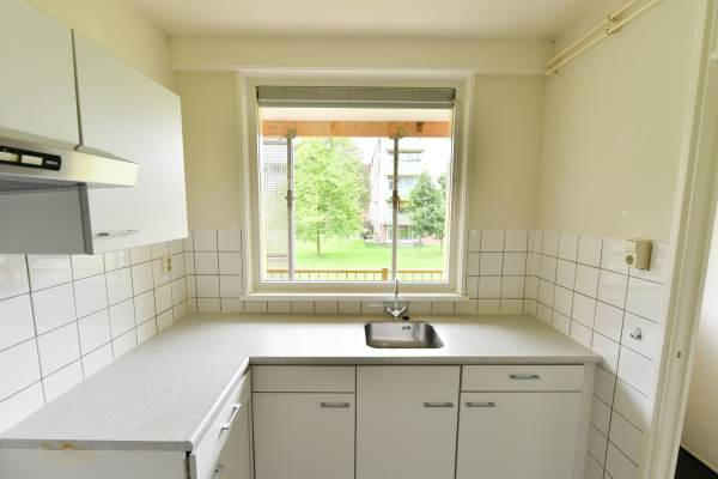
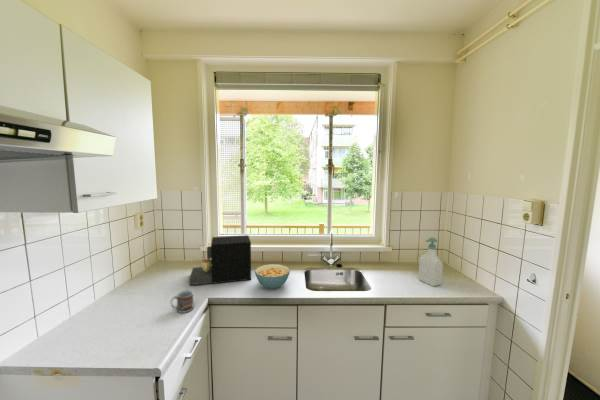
+ cereal bowl [254,263,291,290]
+ cup [170,289,194,314]
+ soap bottle [417,237,444,287]
+ coffee maker [188,234,252,286]
